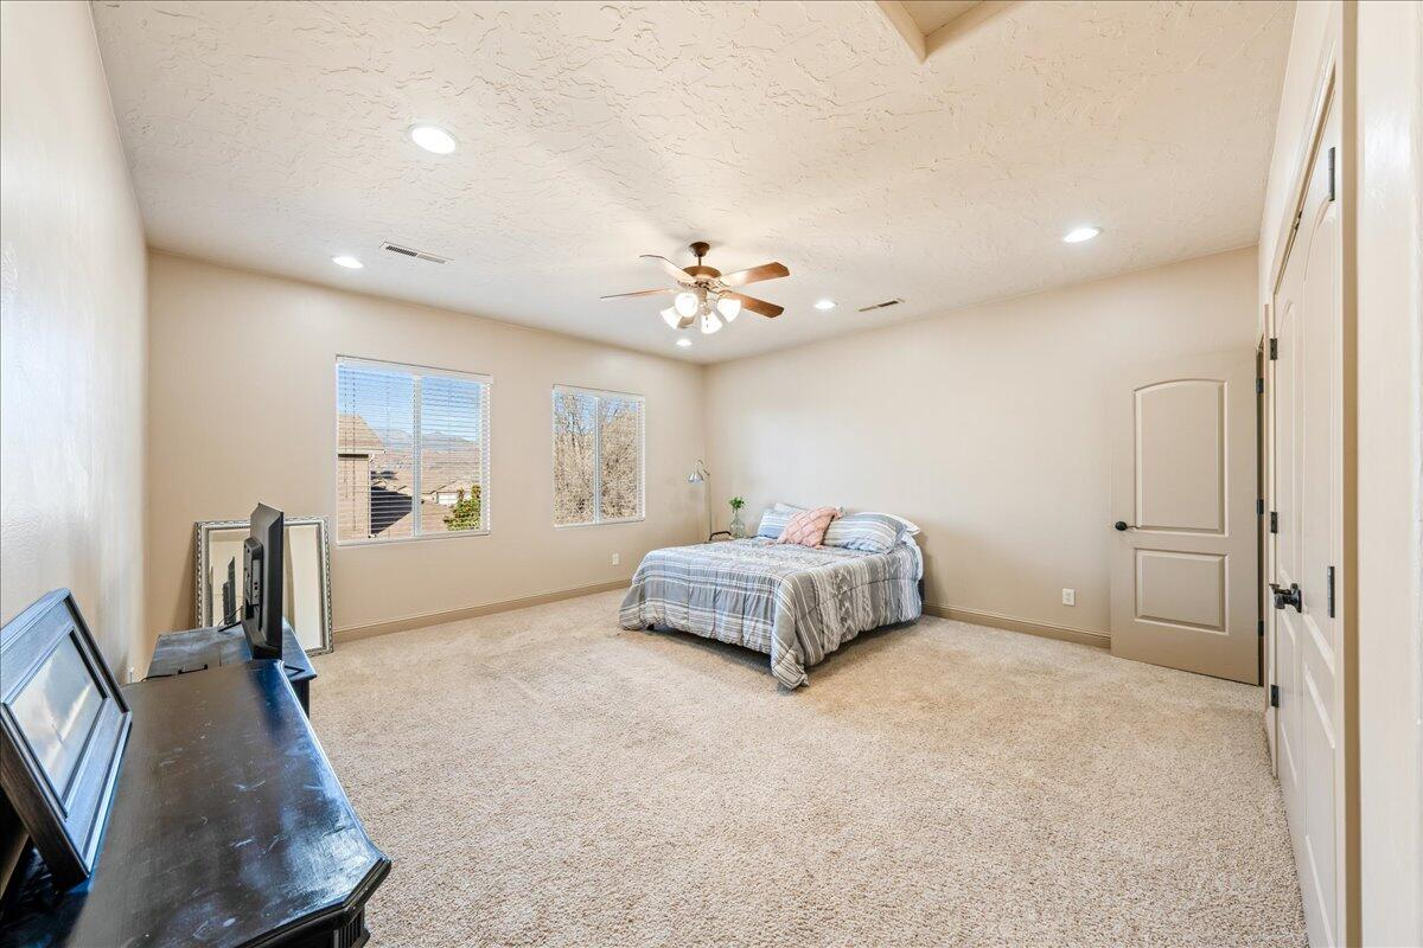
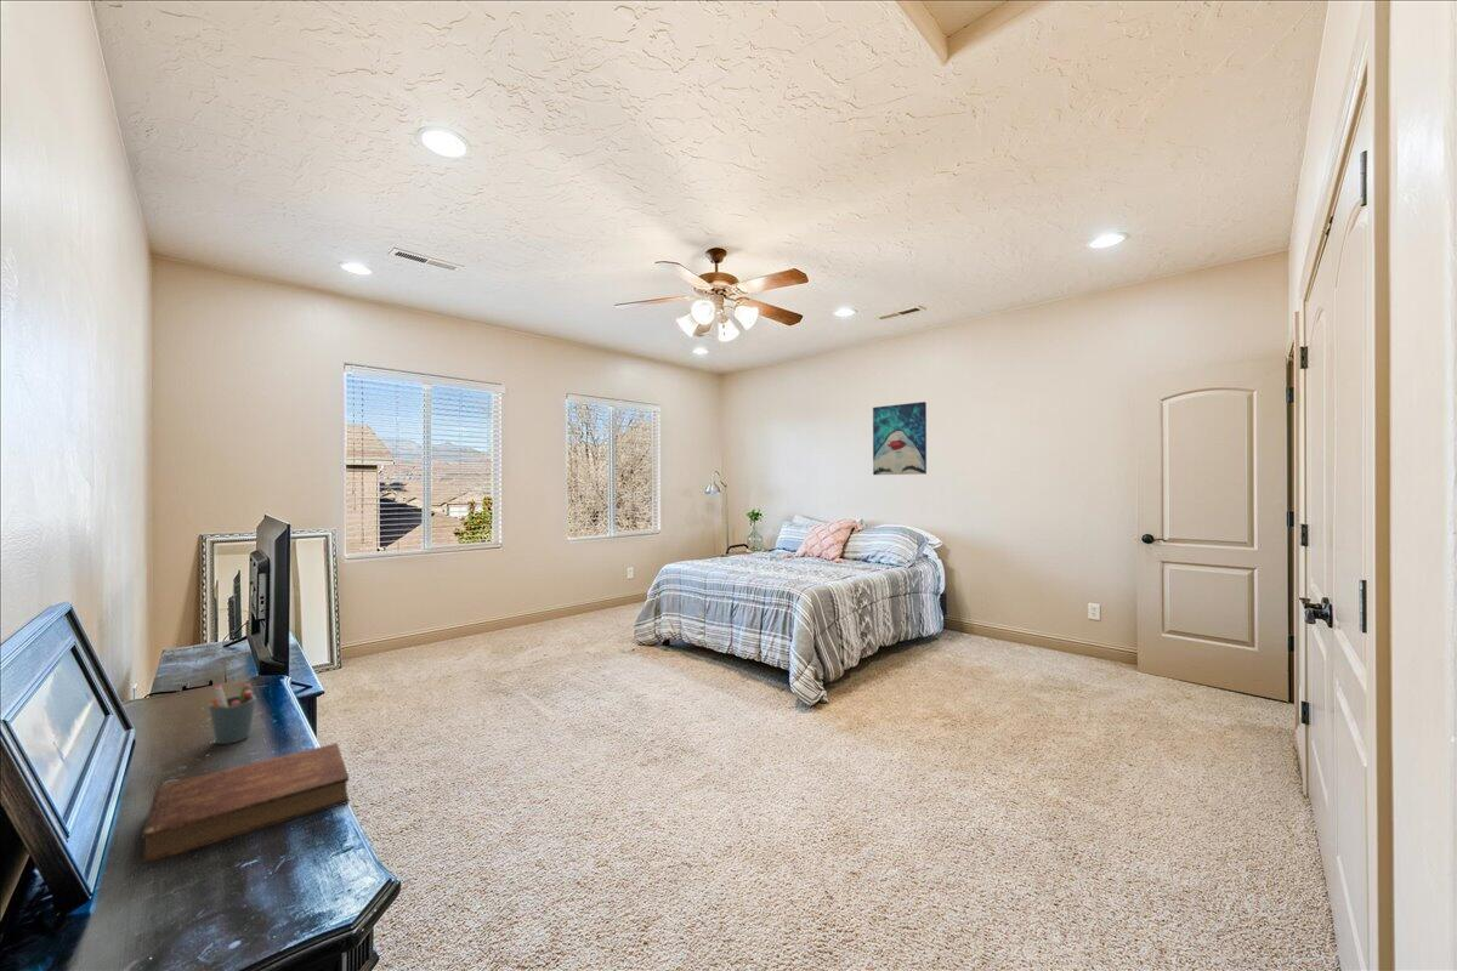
+ wall art [872,401,928,476]
+ bible [141,742,350,865]
+ pen holder [208,683,257,745]
